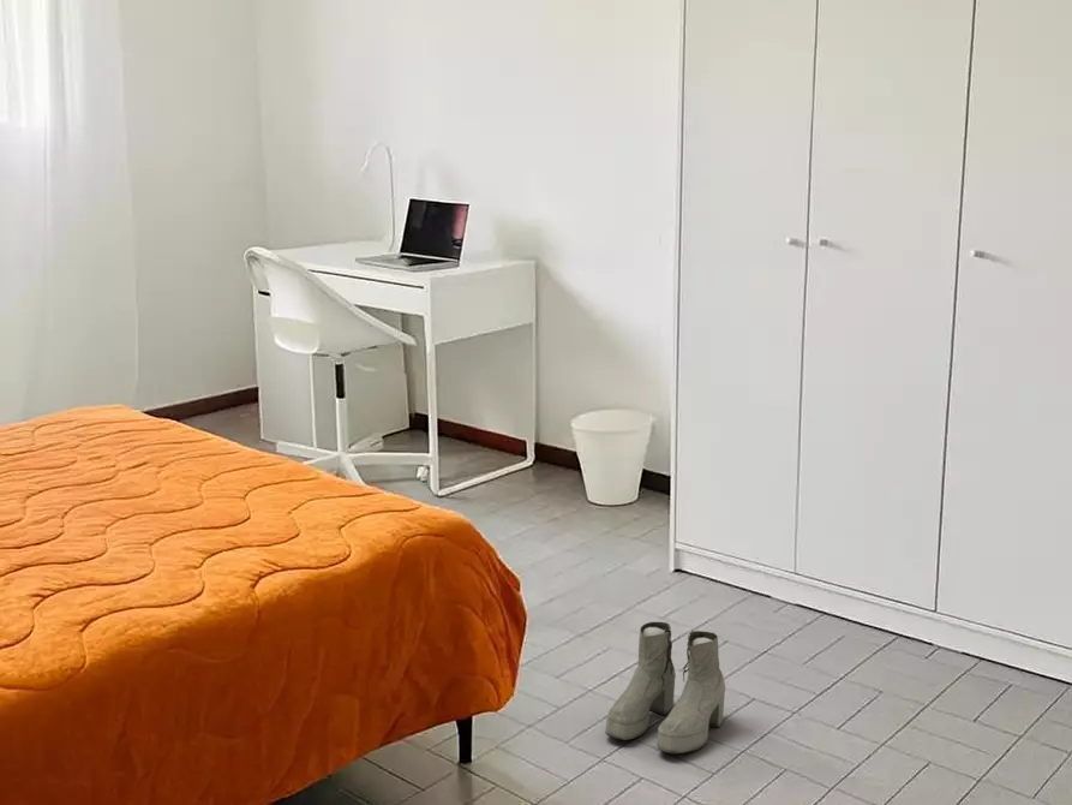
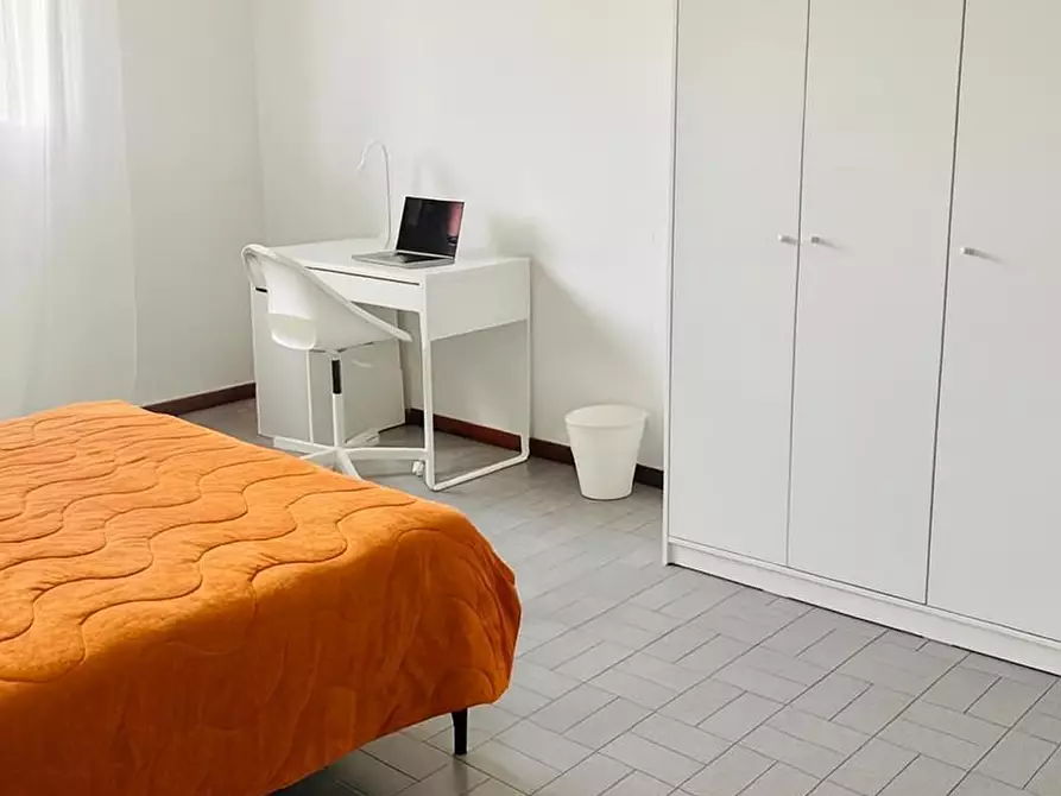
- boots [604,621,726,755]
